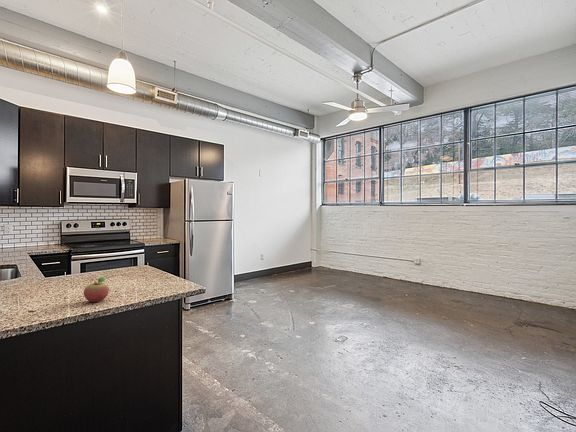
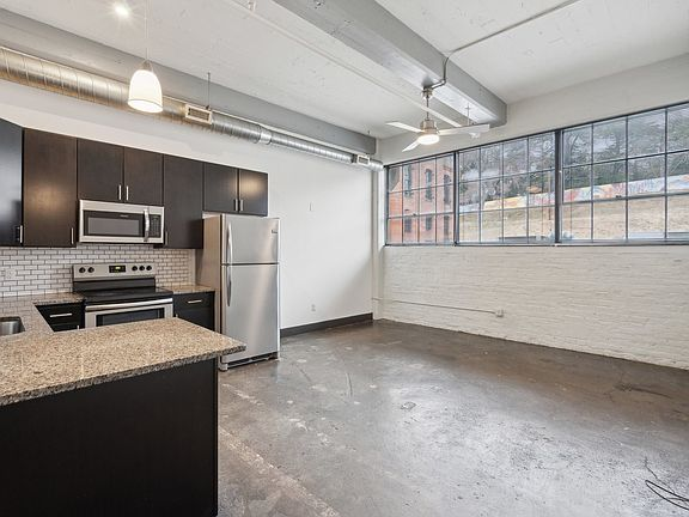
- fruit [83,276,110,303]
